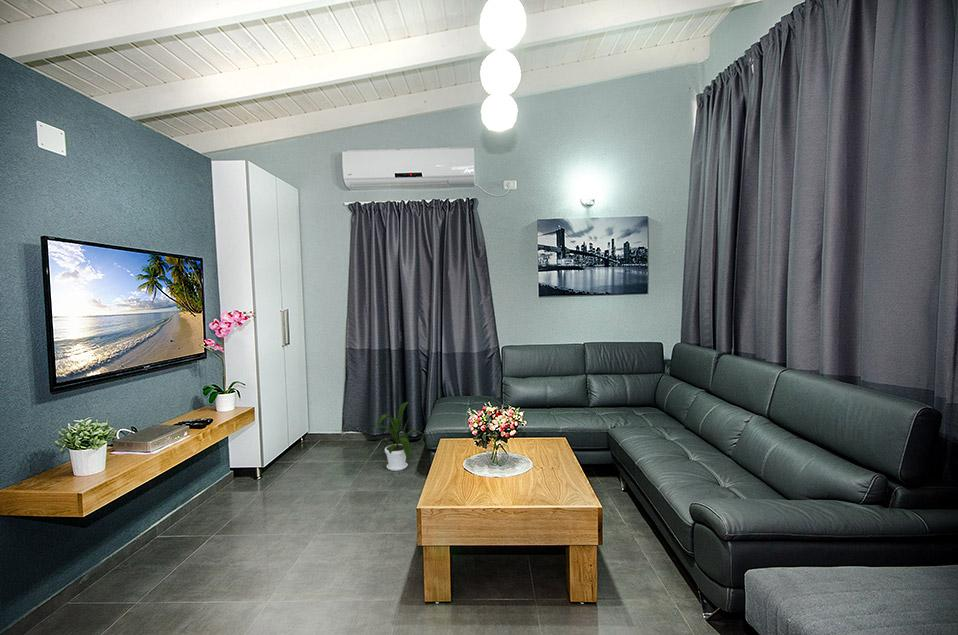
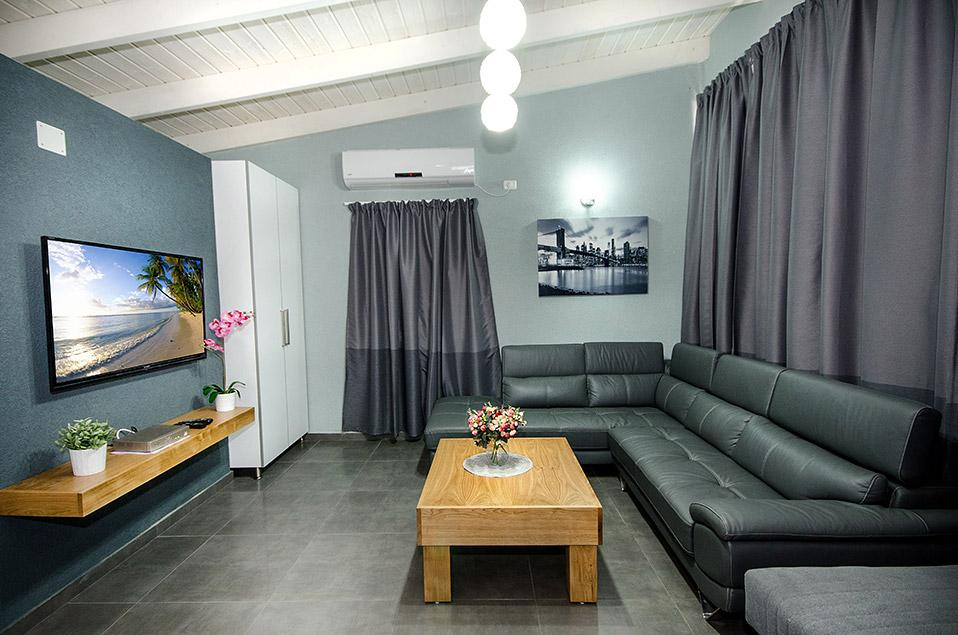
- house plant [372,401,425,472]
